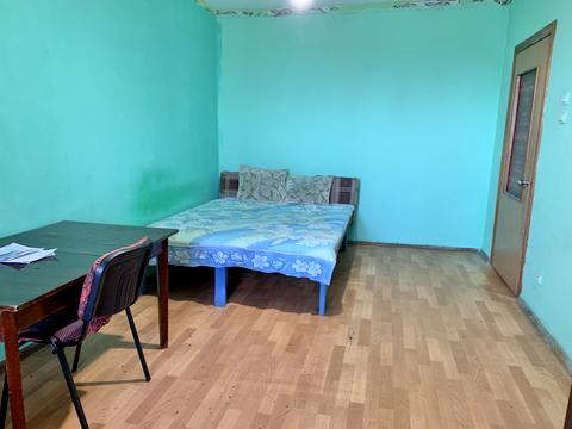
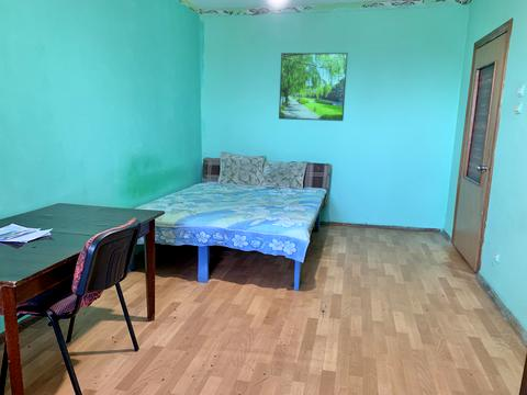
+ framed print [278,52,349,122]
